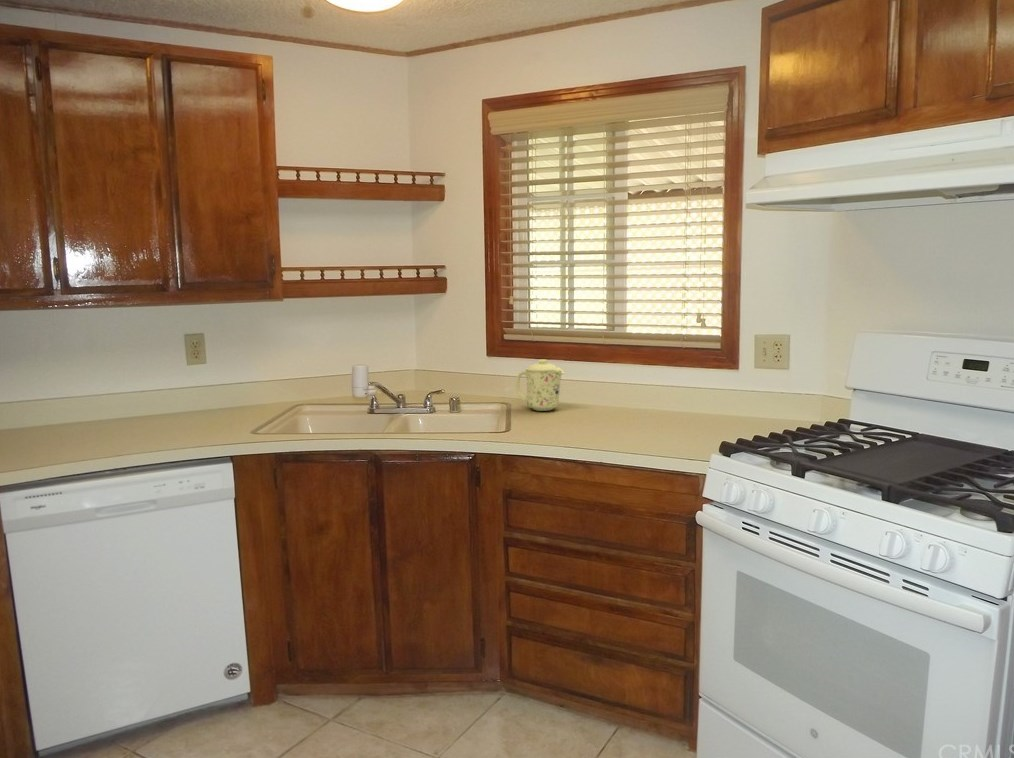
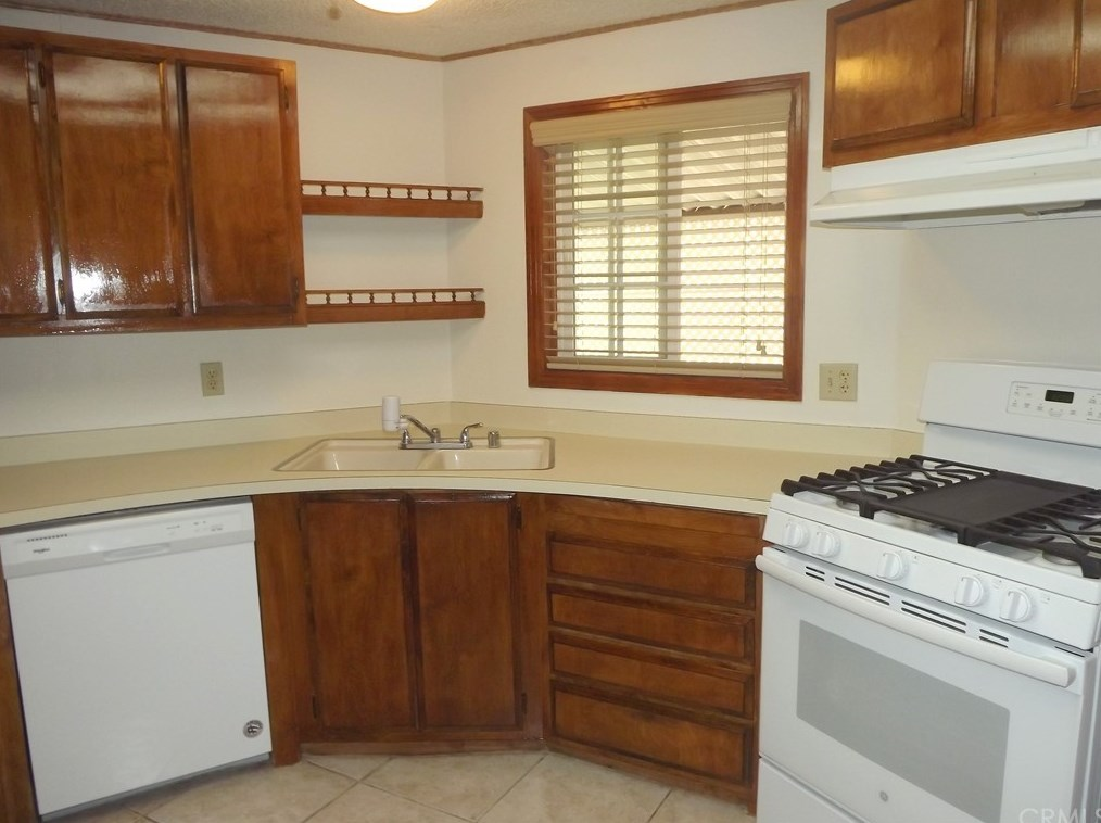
- mug [515,359,566,412]
